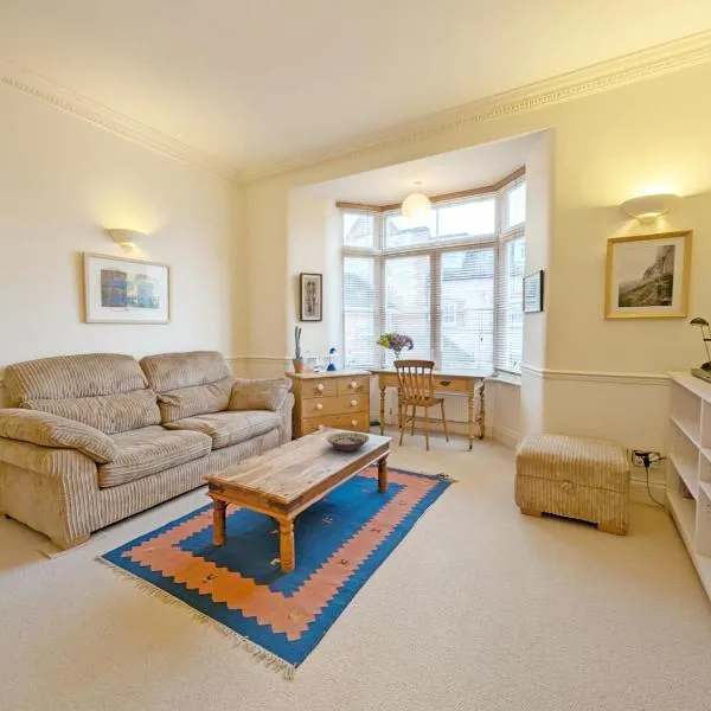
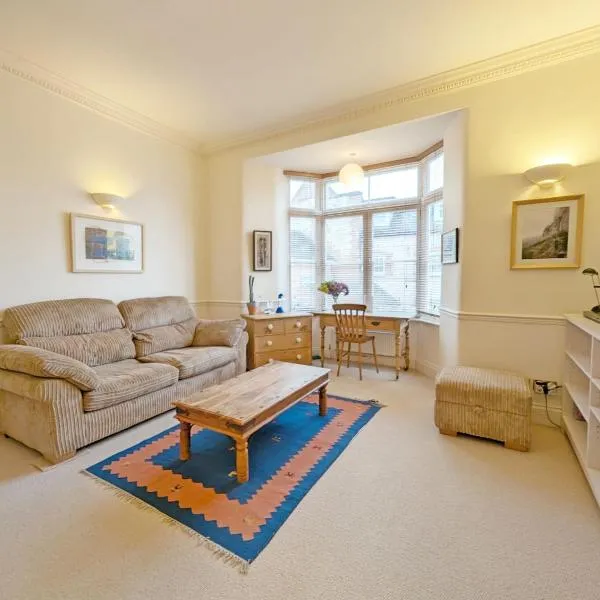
- decorative bowl [326,431,370,453]
